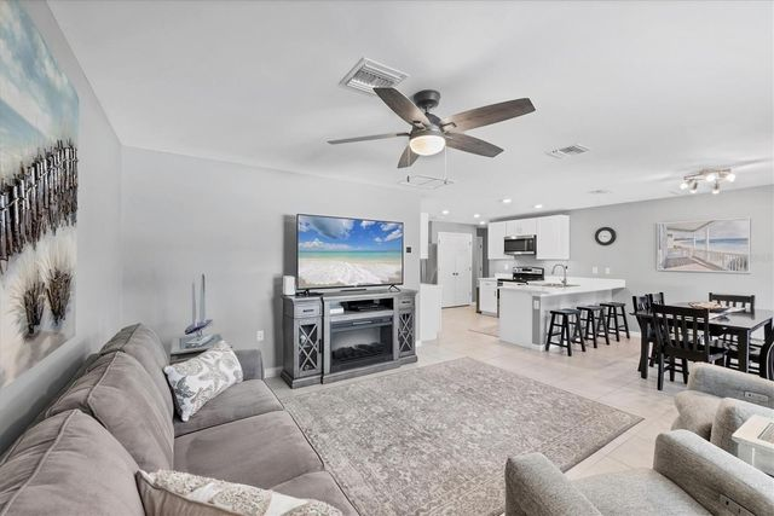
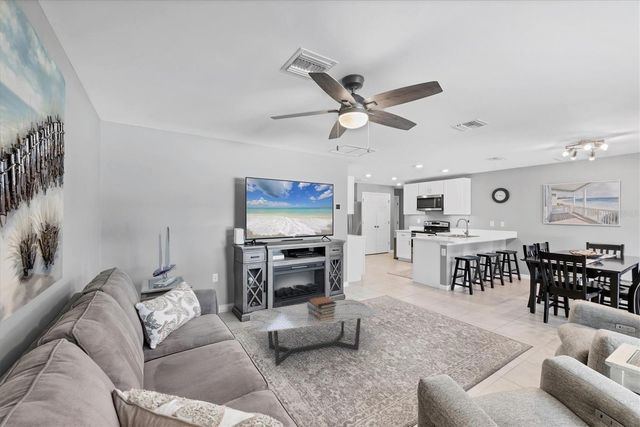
+ book stack [306,295,337,321]
+ coffee table [249,299,377,367]
